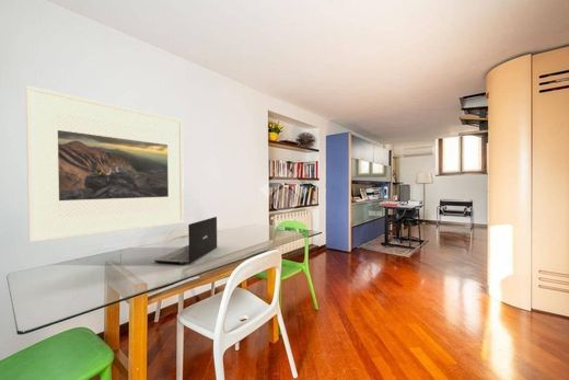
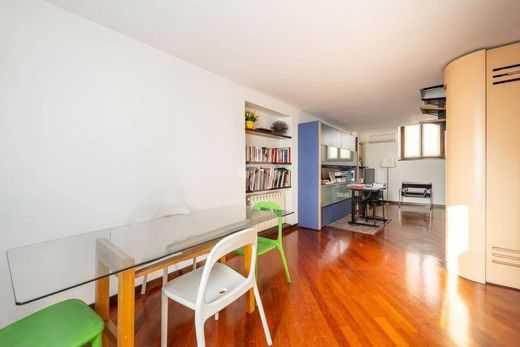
- laptop [153,216,218,265]
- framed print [25,84,185,243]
